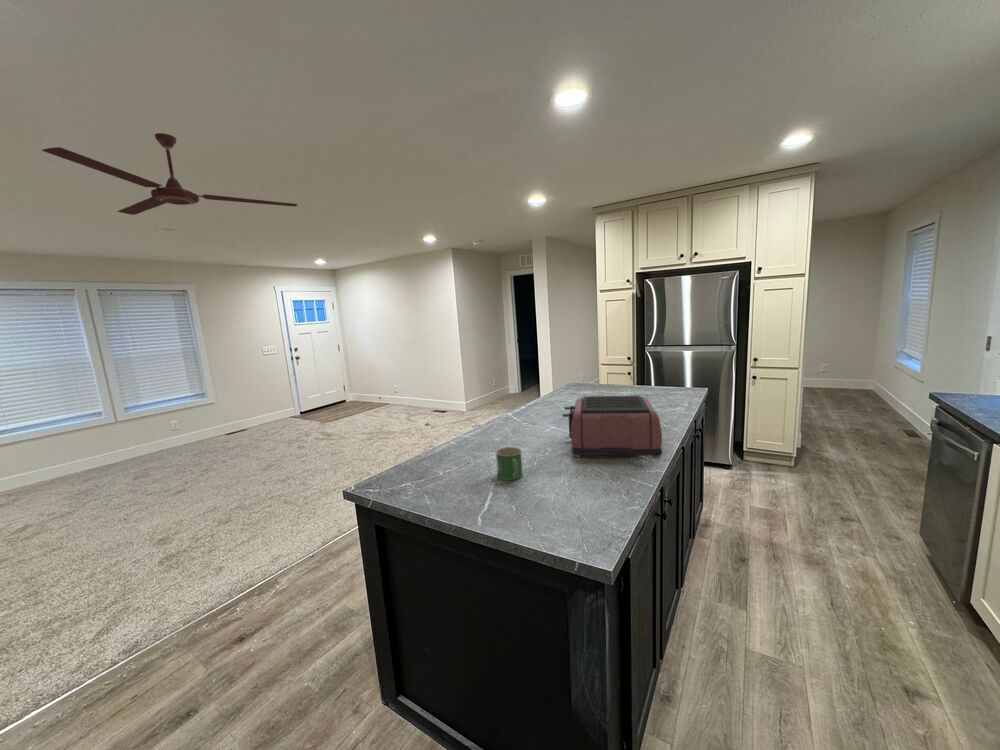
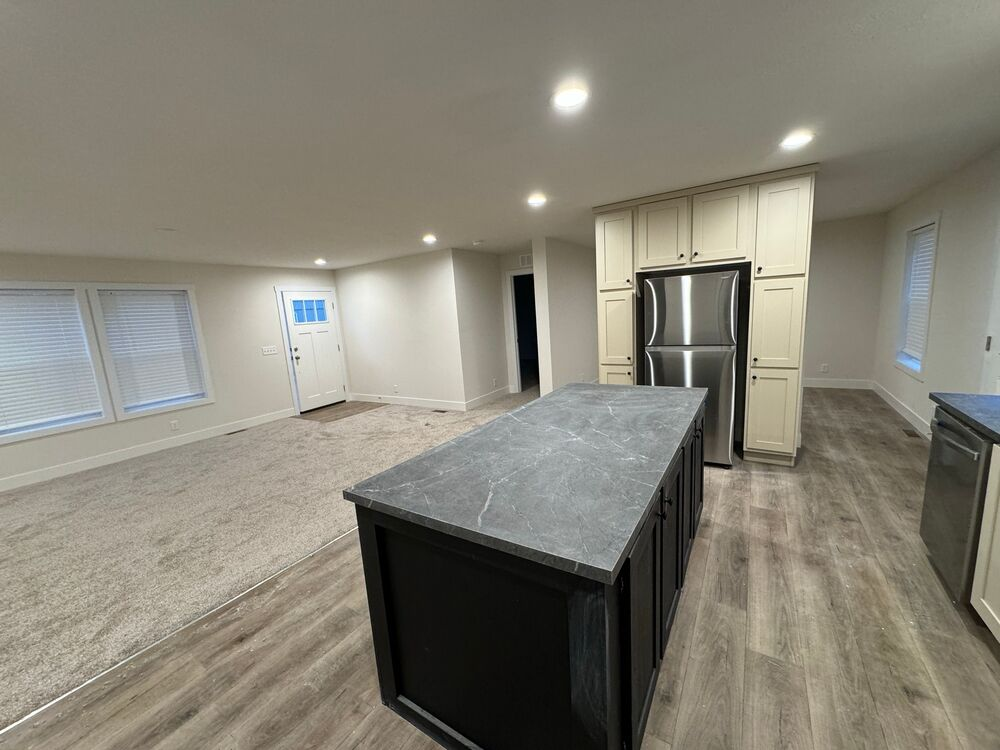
- mug [495,446,524,481]
- ceiling fan [41,132,298,216]
- toaster [561,395,663,460]
